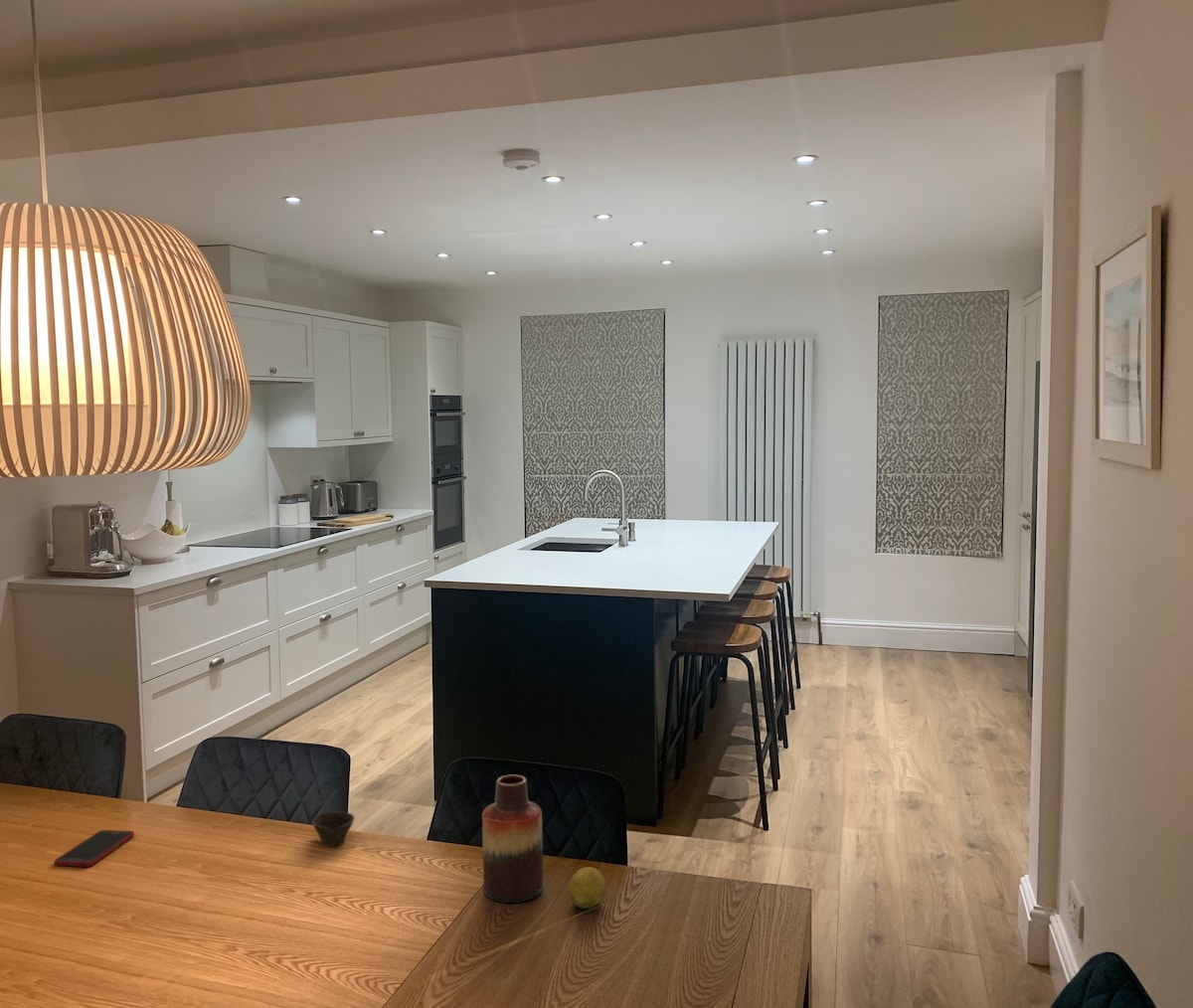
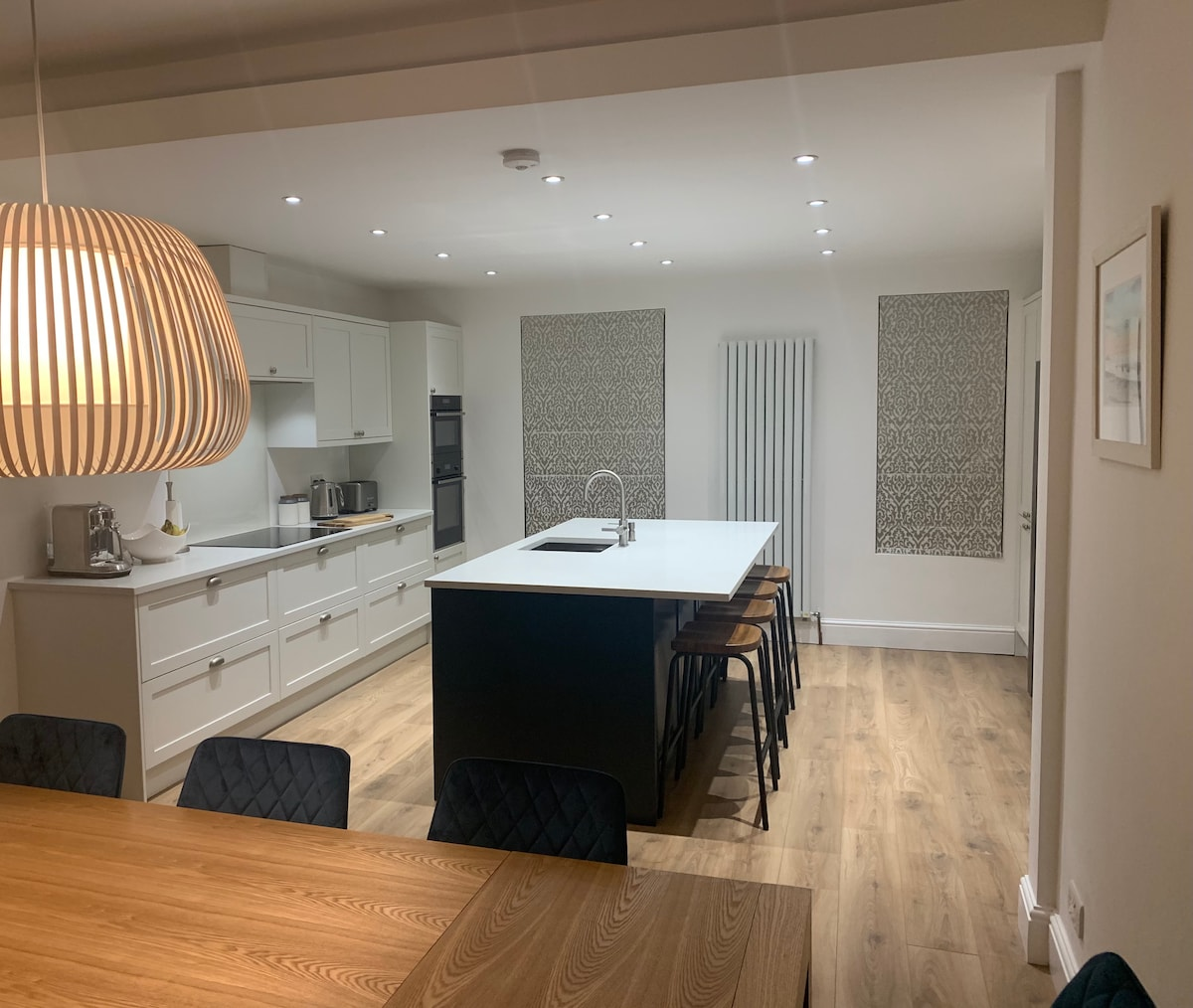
- vase [481,774,544,904]
- cup [310,810,356,848]
- fruit [568,866,606,910]
- cell phone [54,829,135,868]
